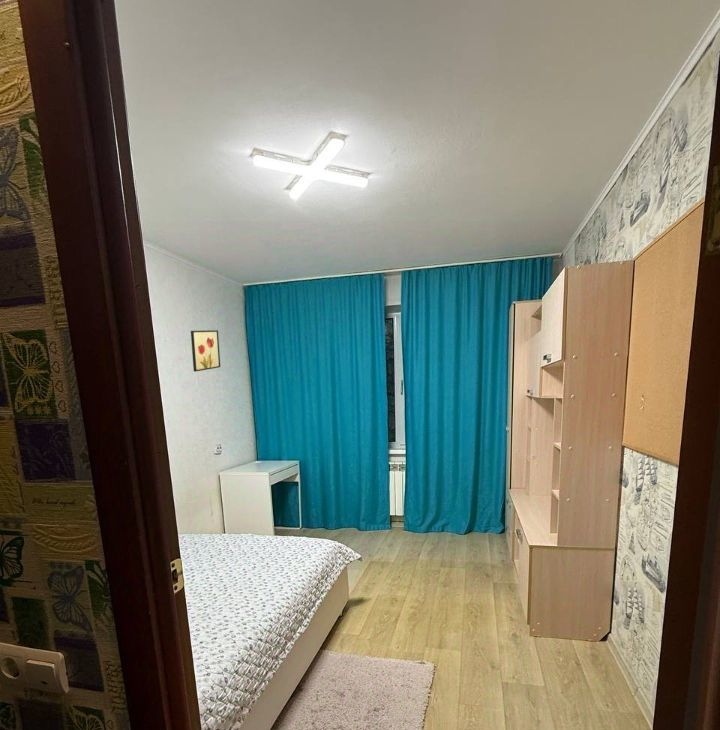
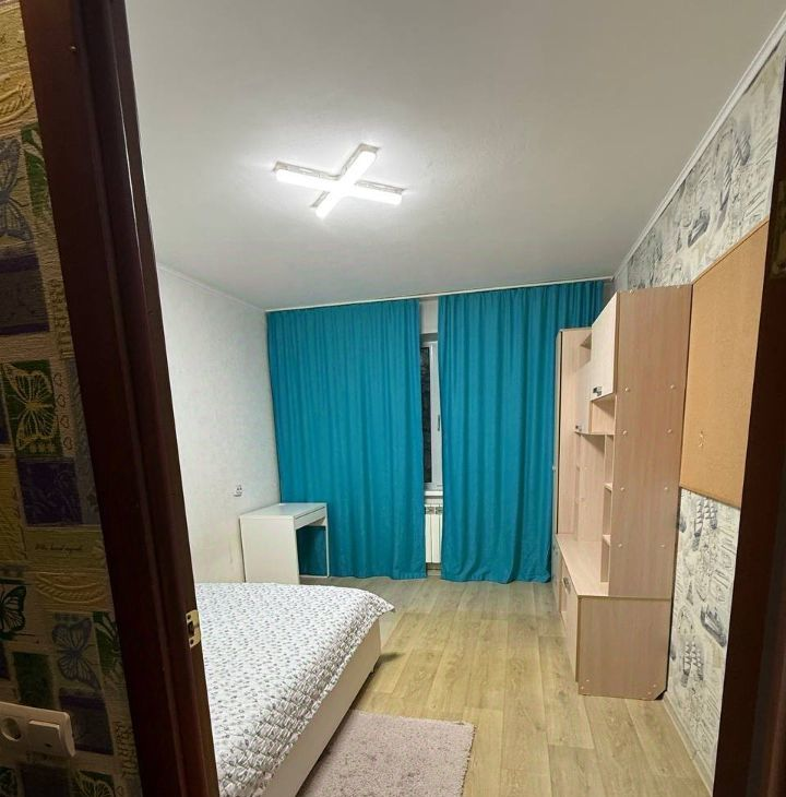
- wall art [190,329,221,373]
